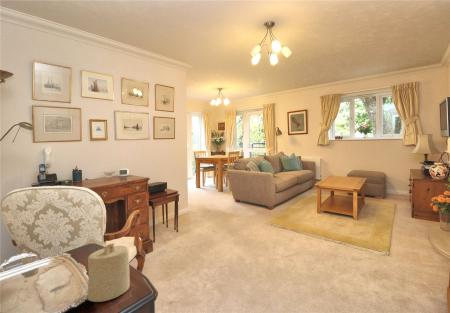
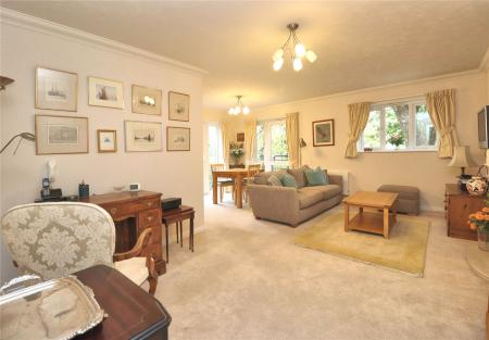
- candle [86,242,131,303]
